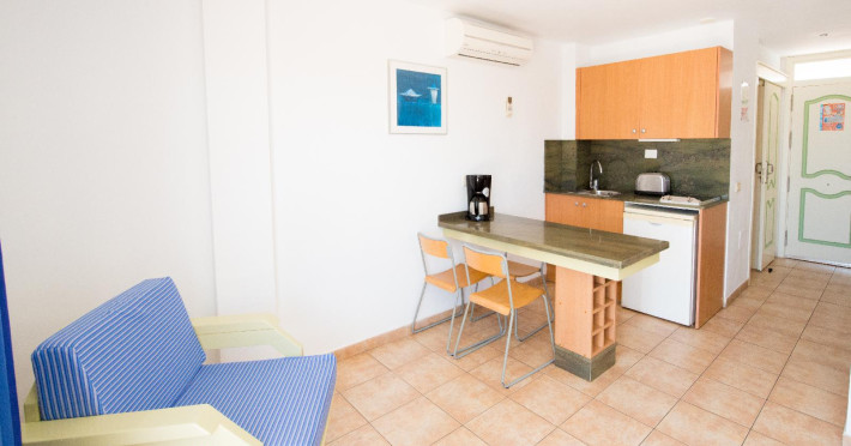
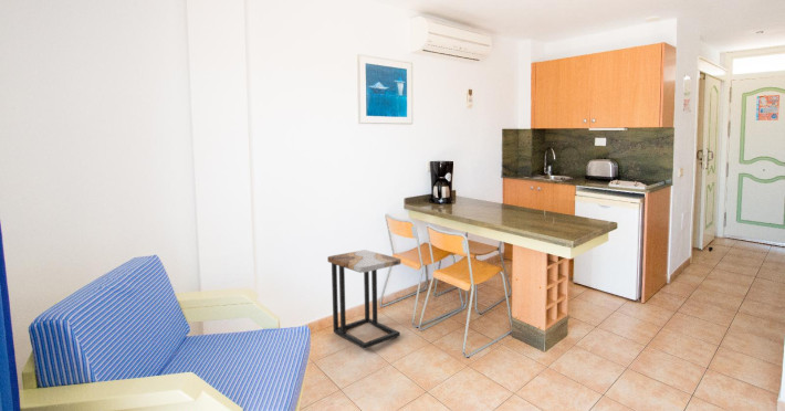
+ side table [326,249,402,350]
